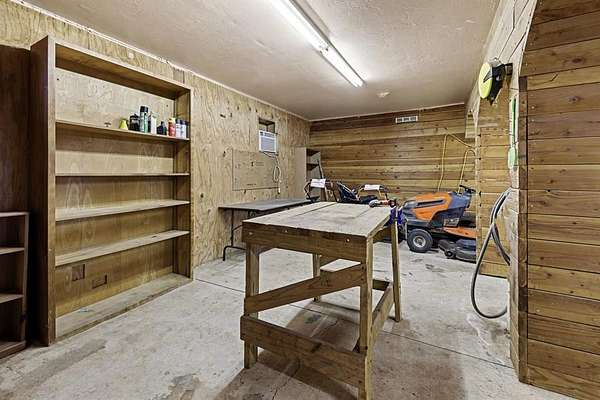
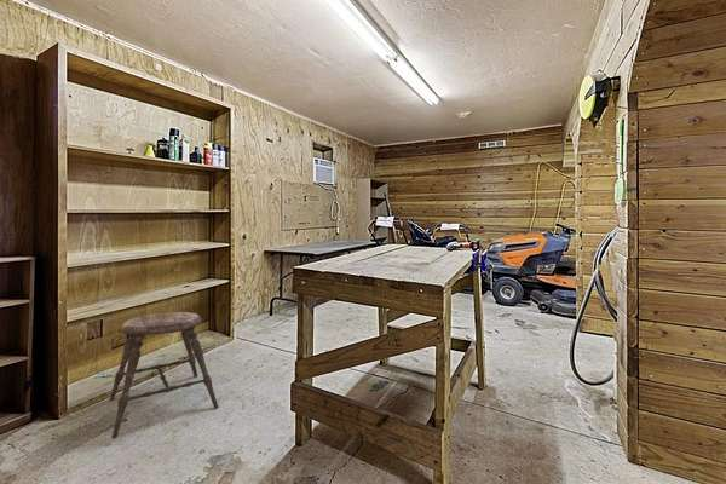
+ stool [108,311,219,440]
